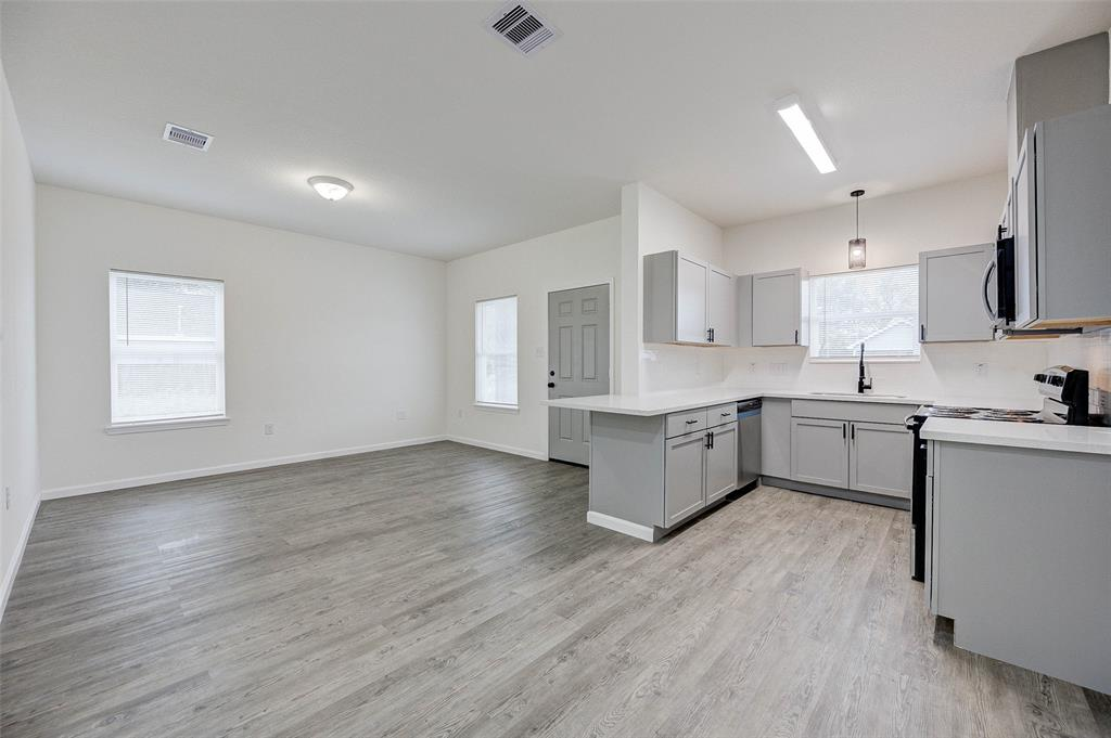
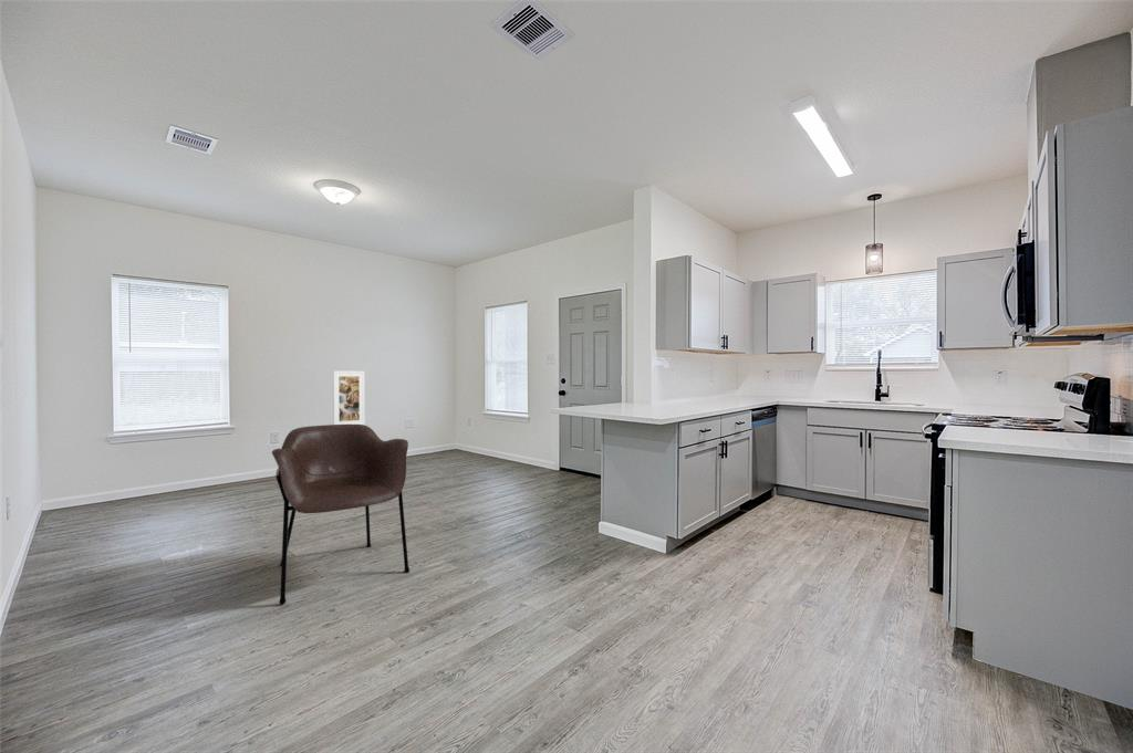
+ armchair [271,423,410,605]
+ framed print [332,370,366,426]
